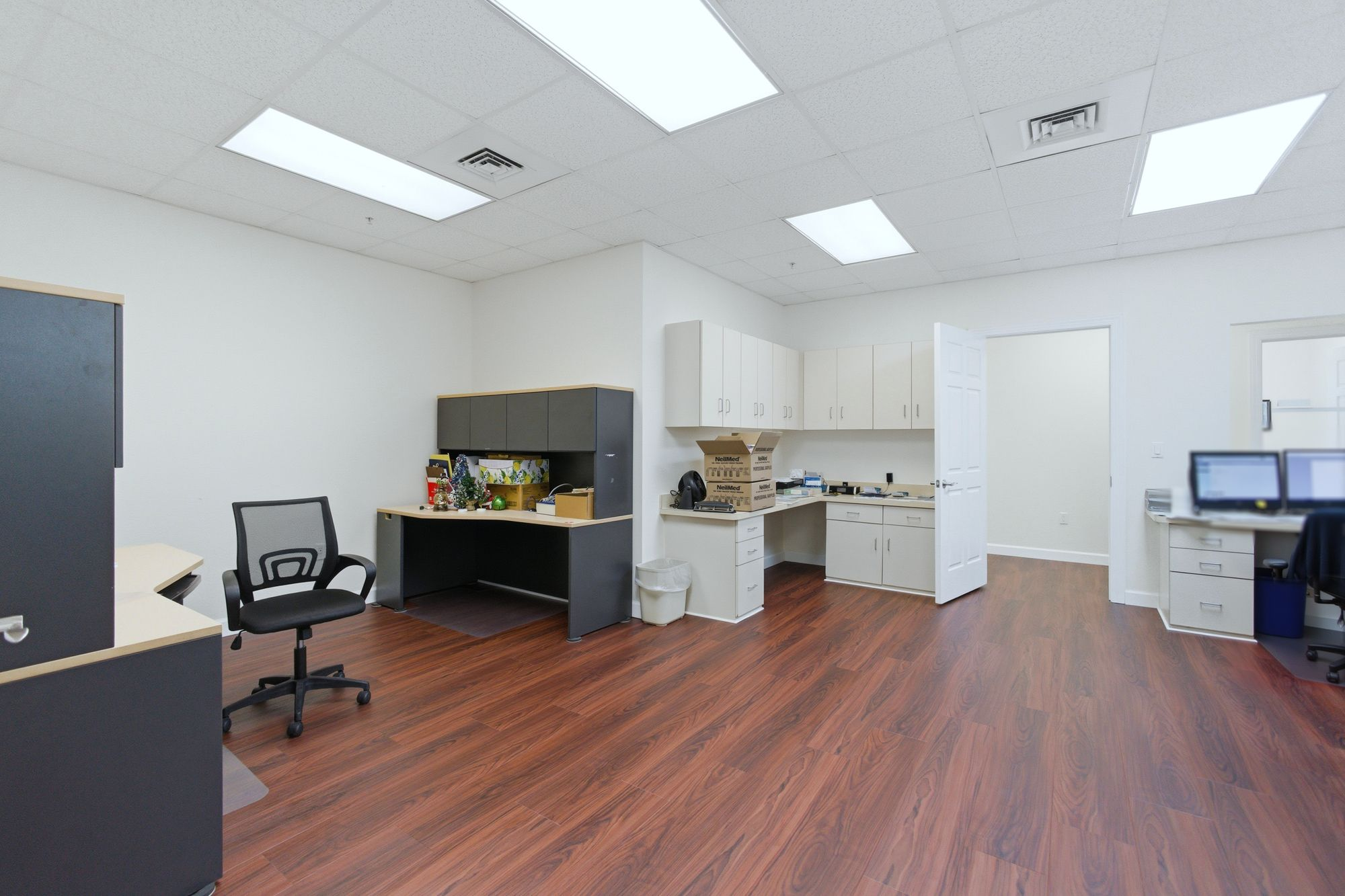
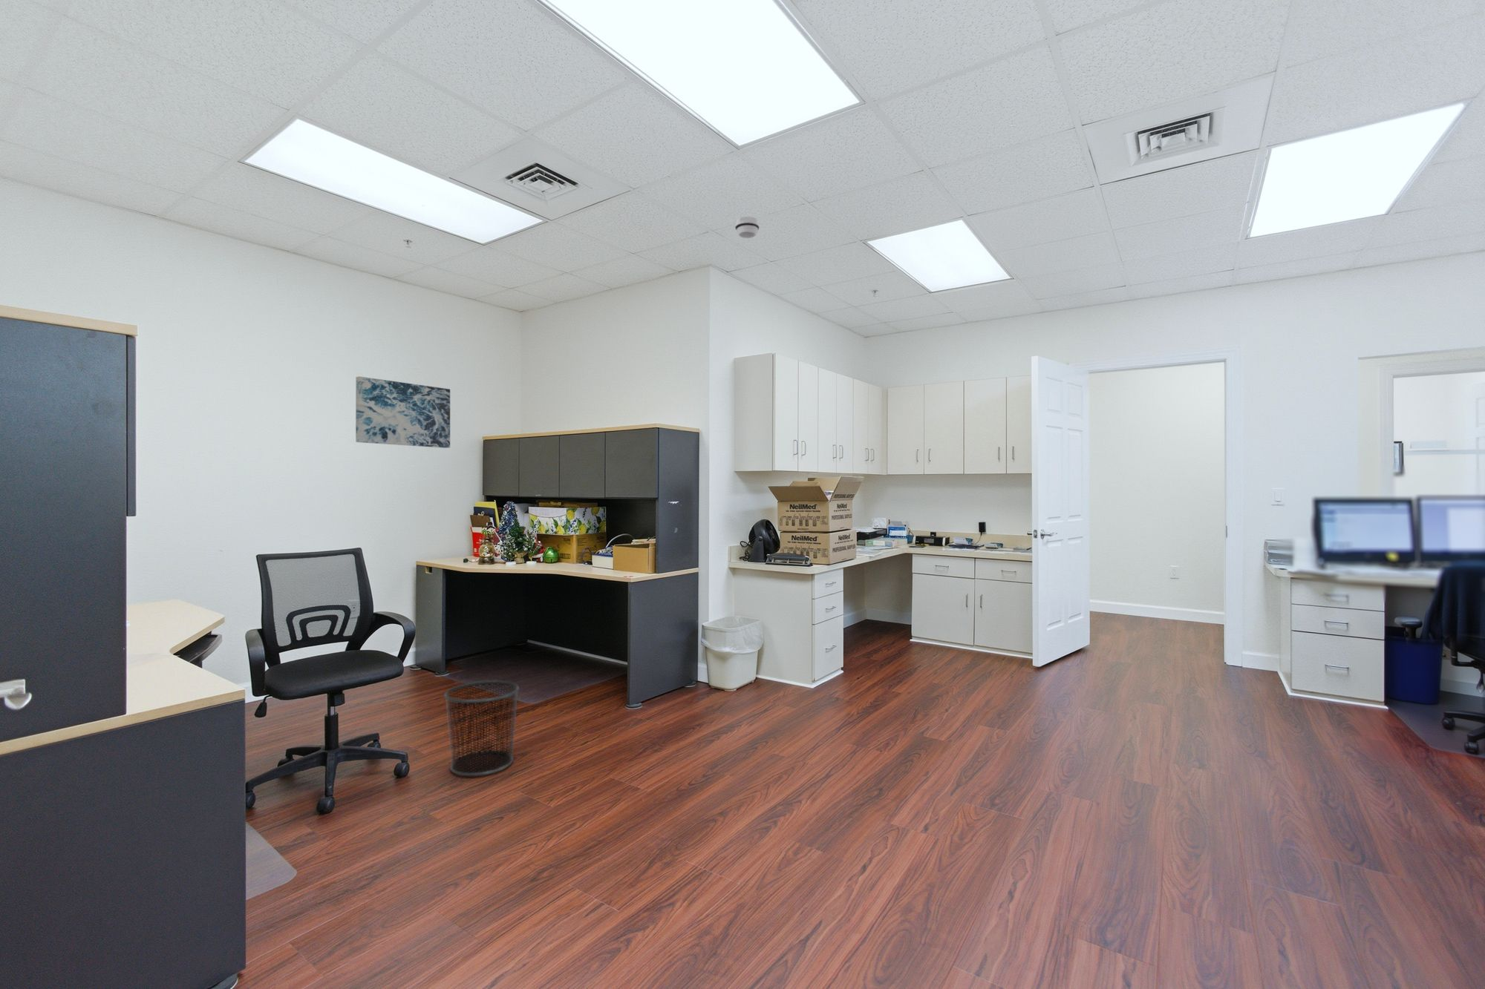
+ waste bin [443,680,520,777]
+ wall art [354,375,450,449]
+ smoke detector [734,216,761,238]
